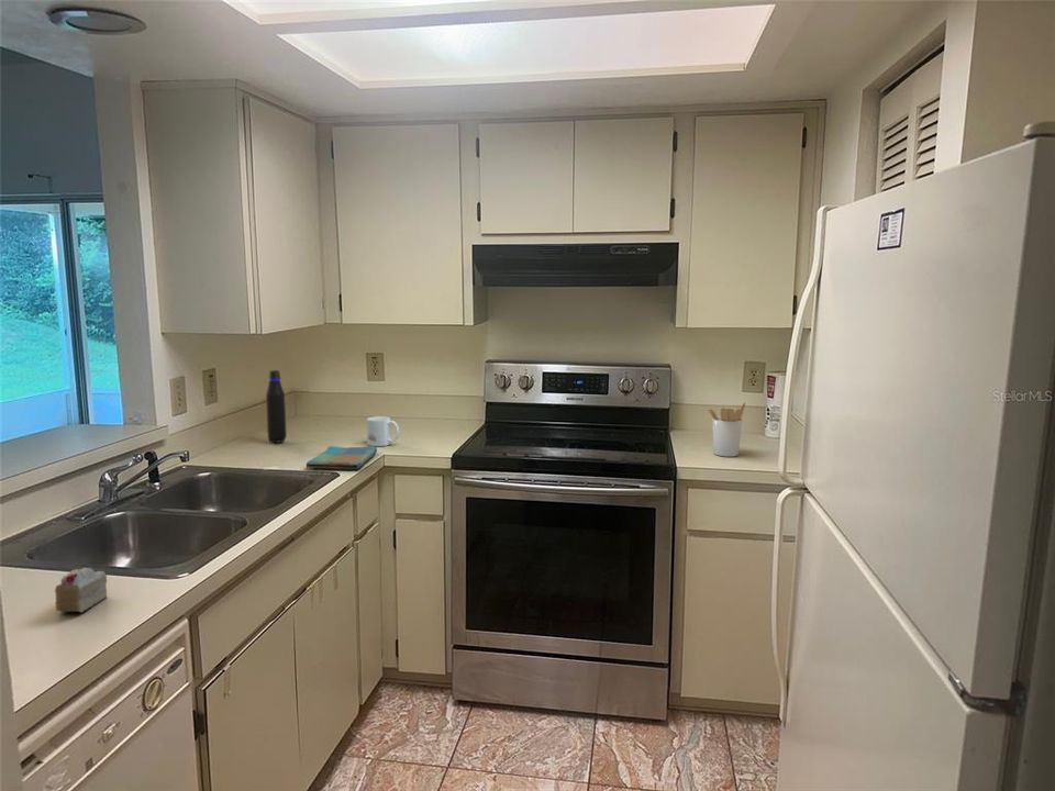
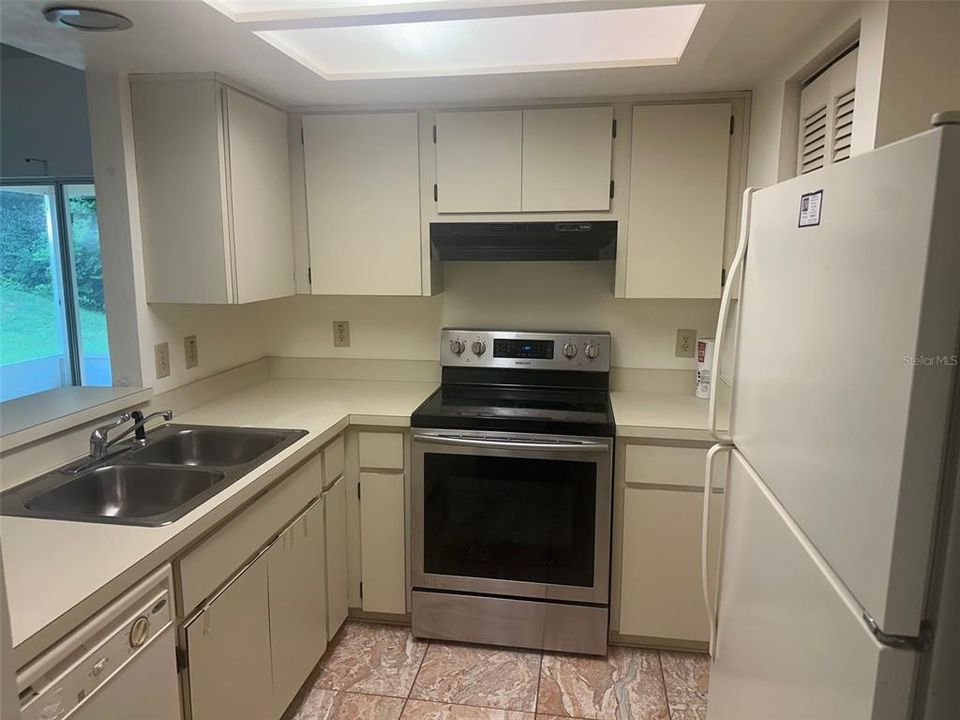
- utensil holder [707,402,746,458]
- dish towel [306,445,378,470]
- cake slice [54,567,108,614]
- water bottle [265,369,288,444]
- mug [366,415,400,447]
